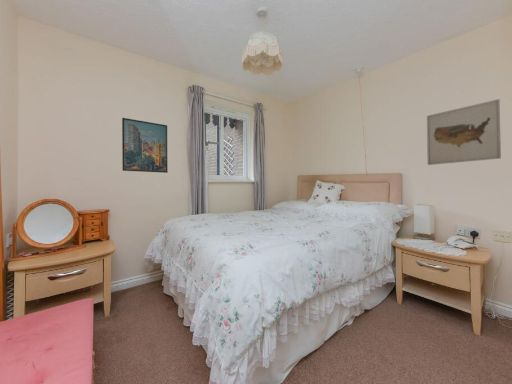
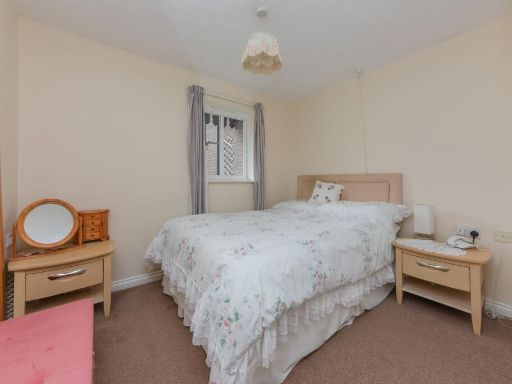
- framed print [121,117,169,174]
- wall art [426,98,502,166]
